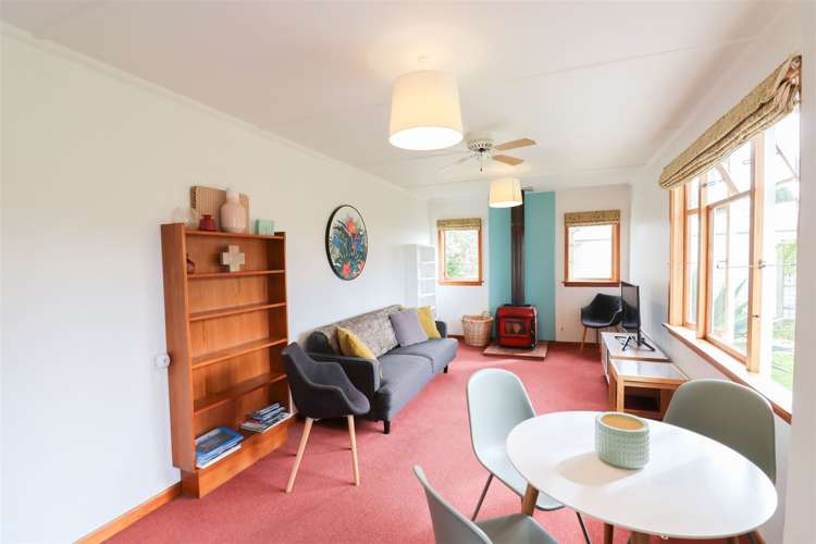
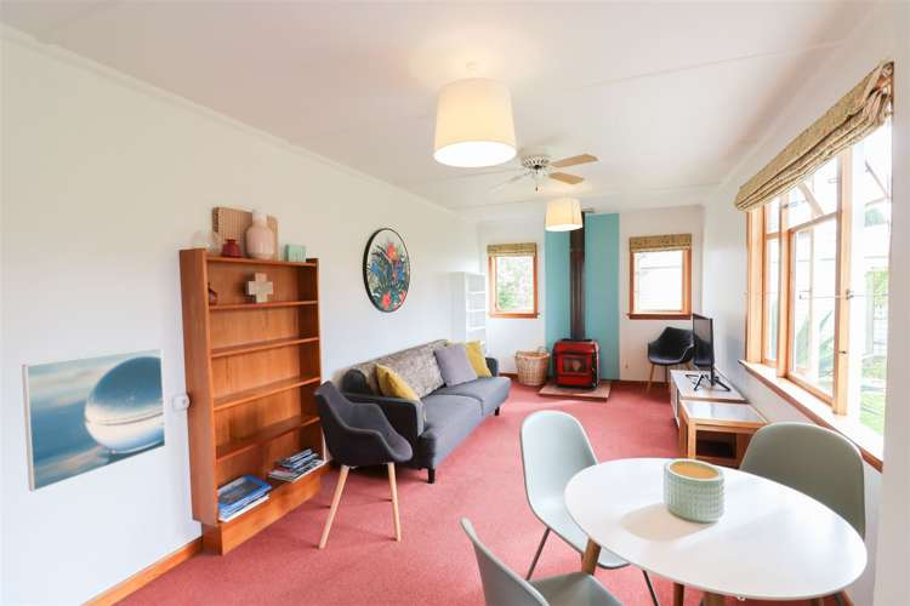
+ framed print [21,345,167,493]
